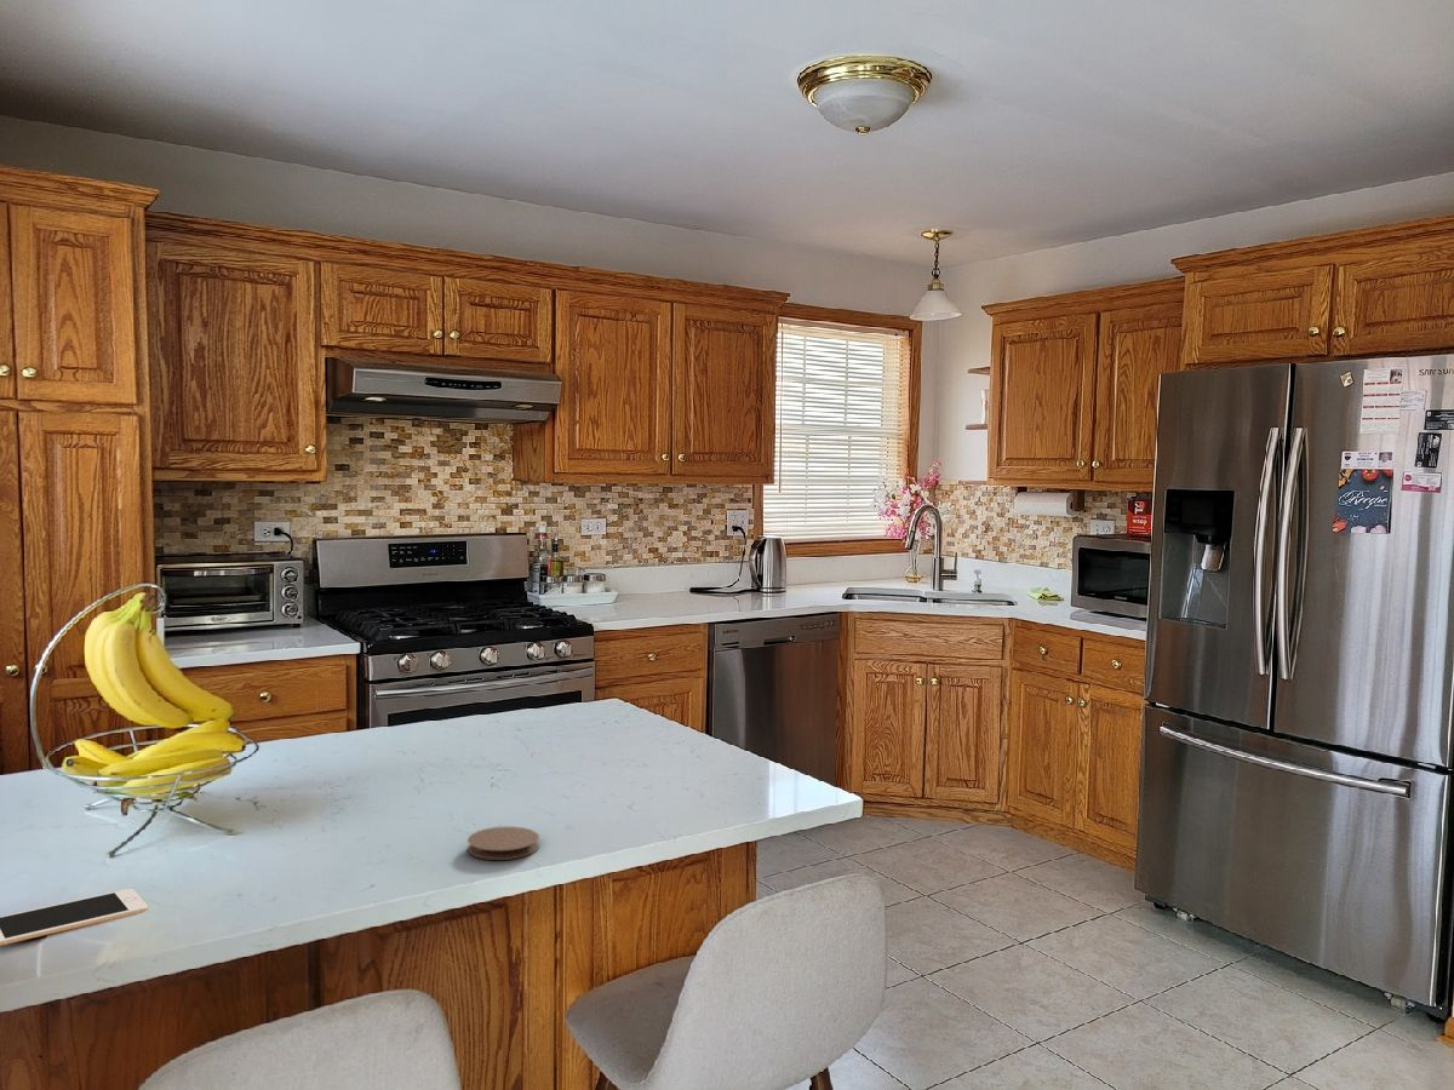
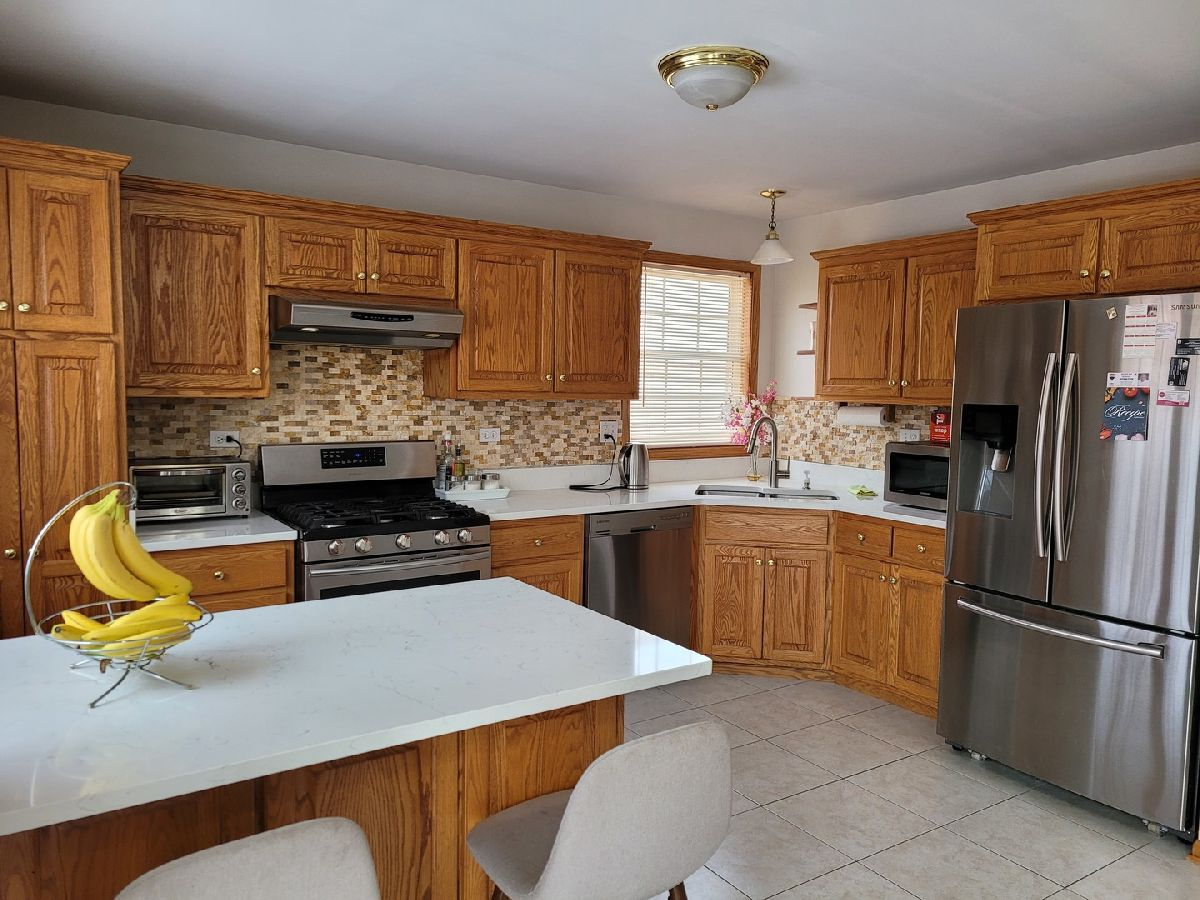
- cell phone [0,888,149,947]
- coaster [466,825,540,861]
